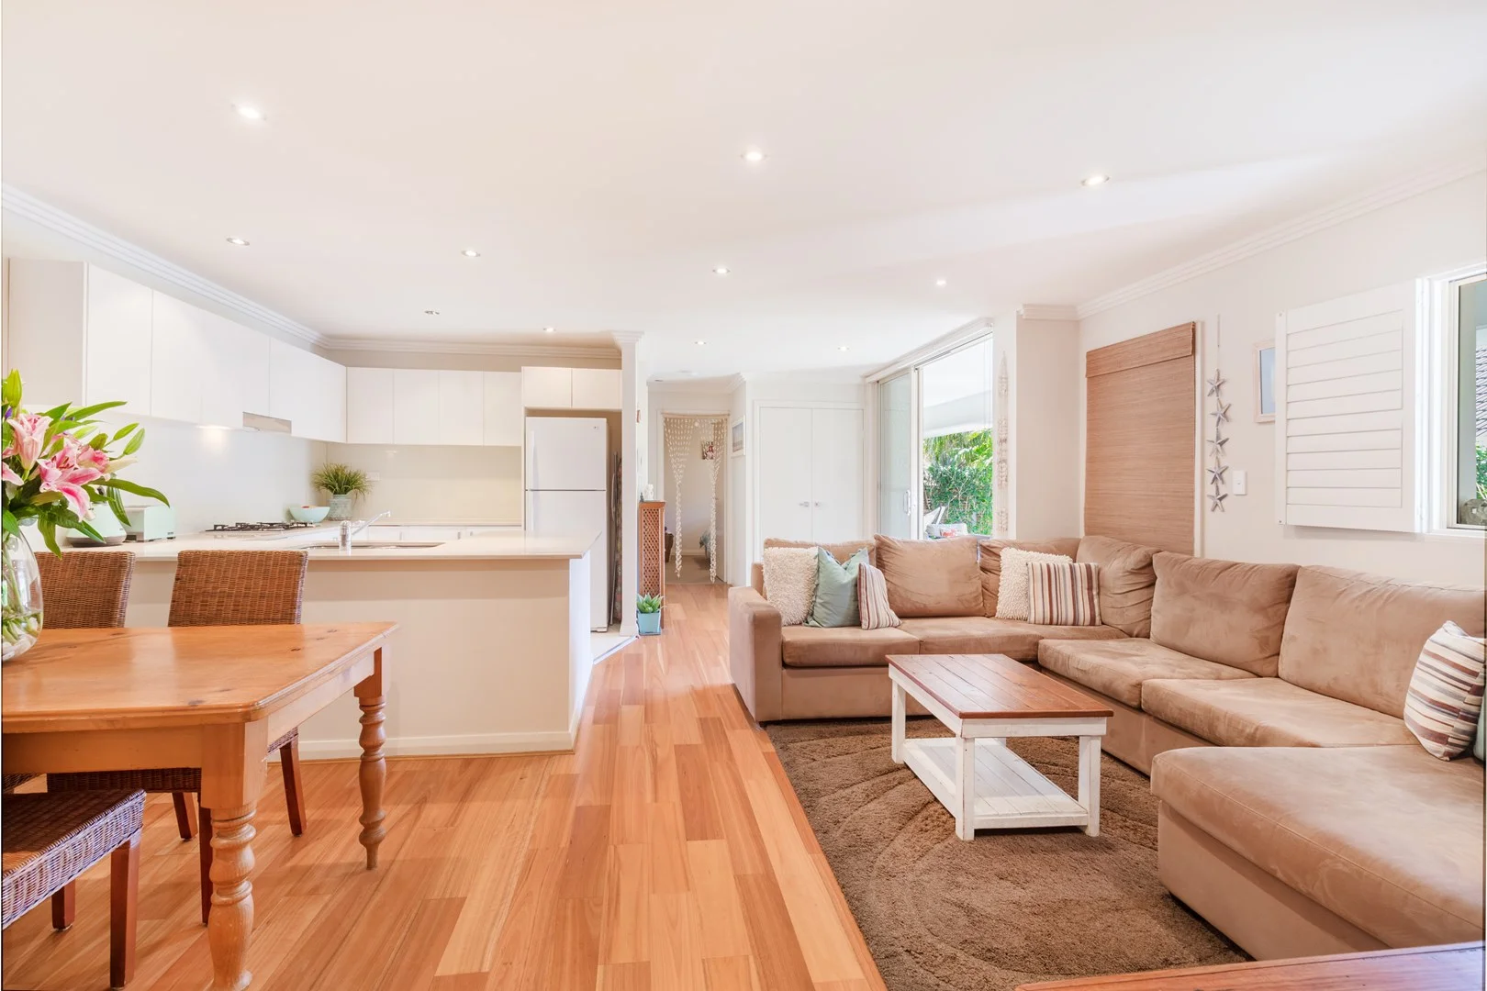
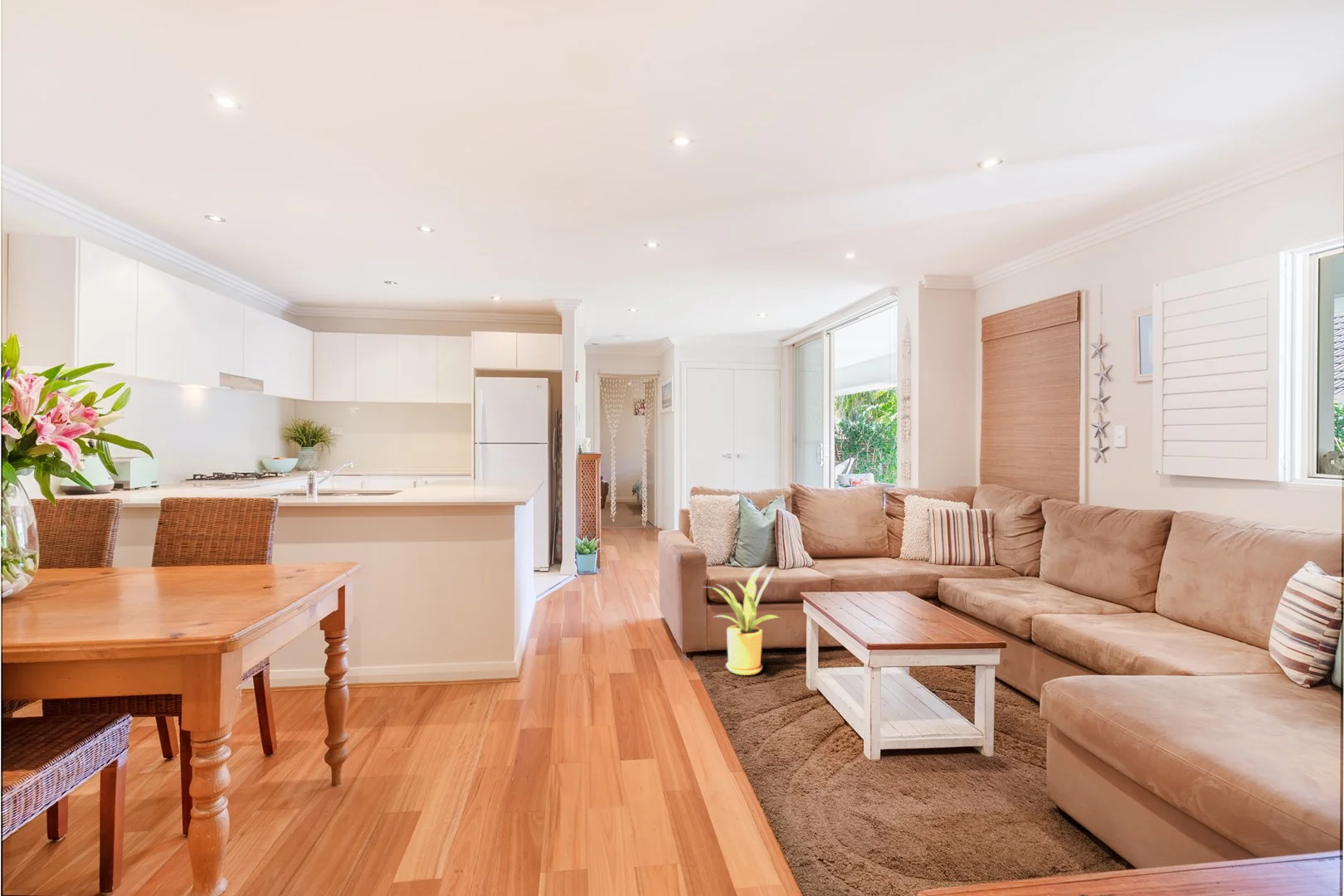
+ house plant [703,564,782,676]
